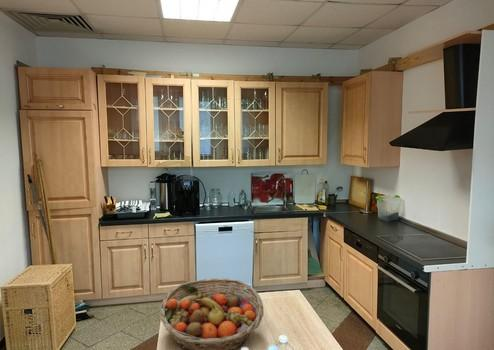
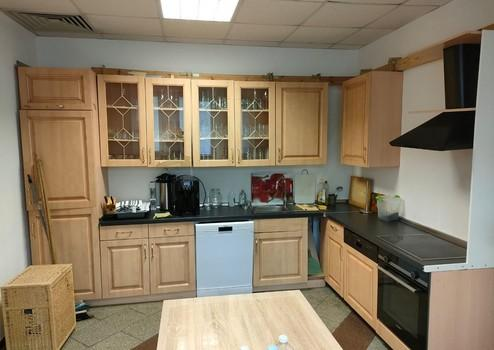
- fruit basket [159,277,265,350]
